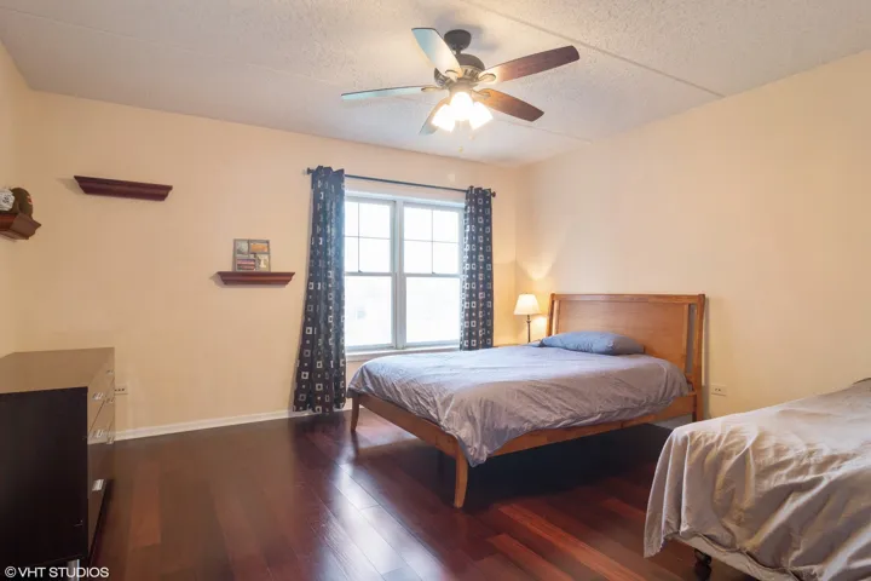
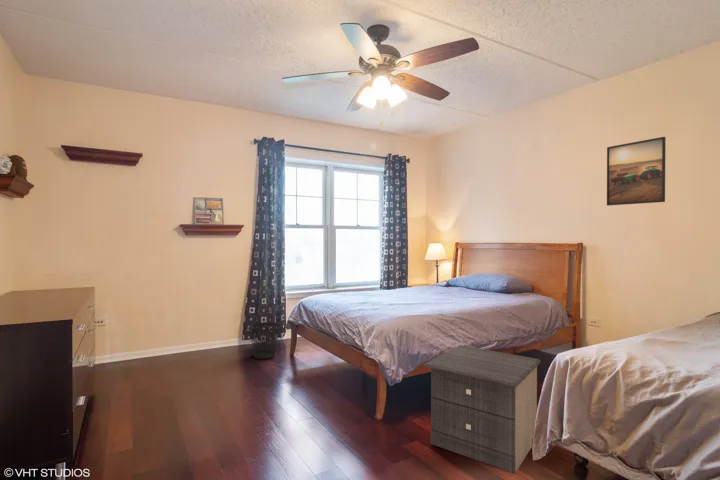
+ wastebasket [248,322,281,360]
+ nightstand [423,344,542,475]
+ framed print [606,136,667,206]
